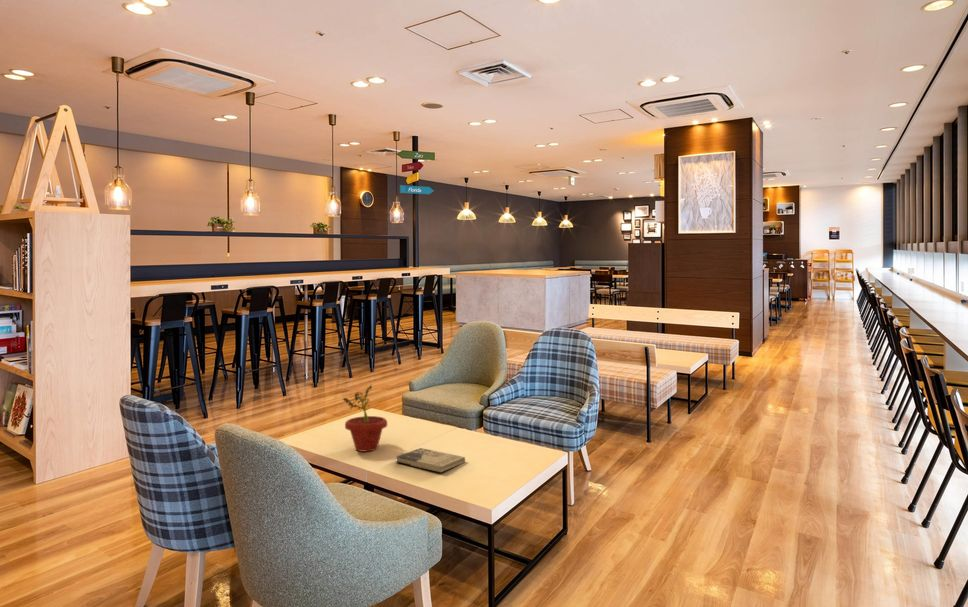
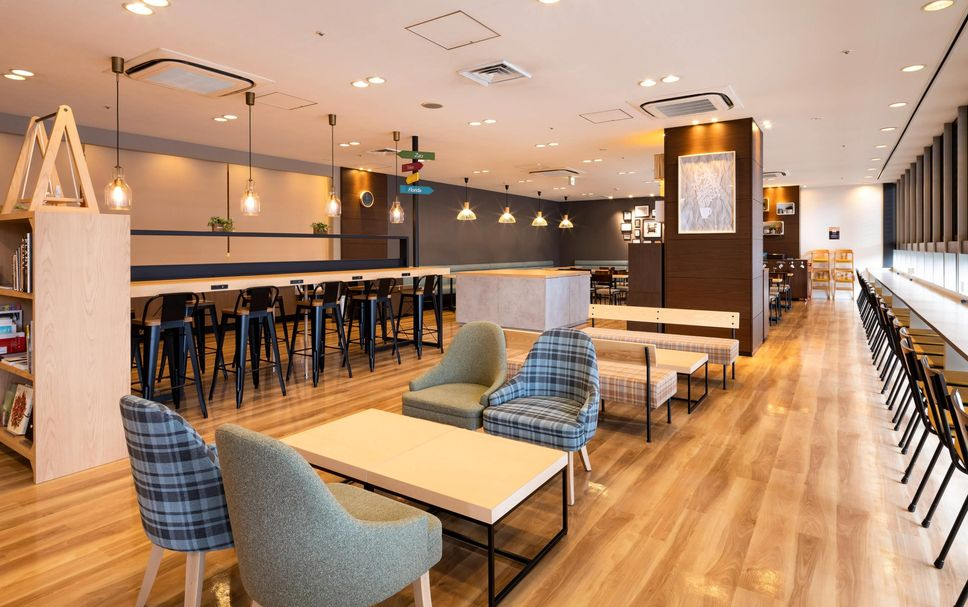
- book [395,447,466,473]
- potted plant [340,383,388,452]
